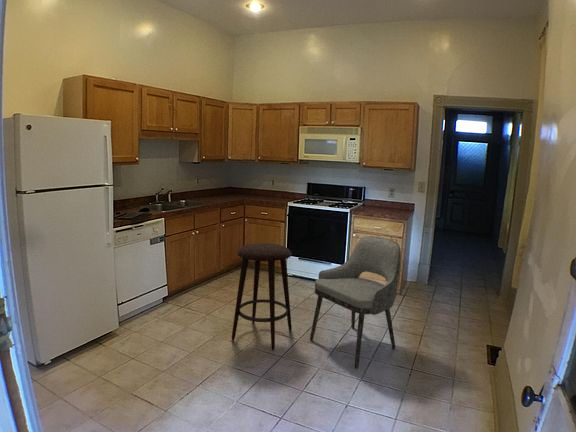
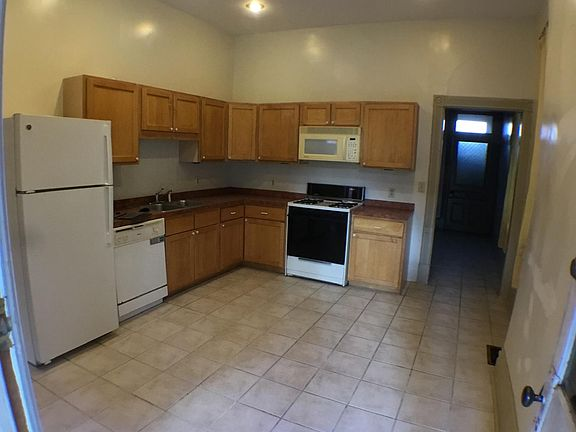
- stool [231,242,293,351]
- dining chair [309,235,402,369]
